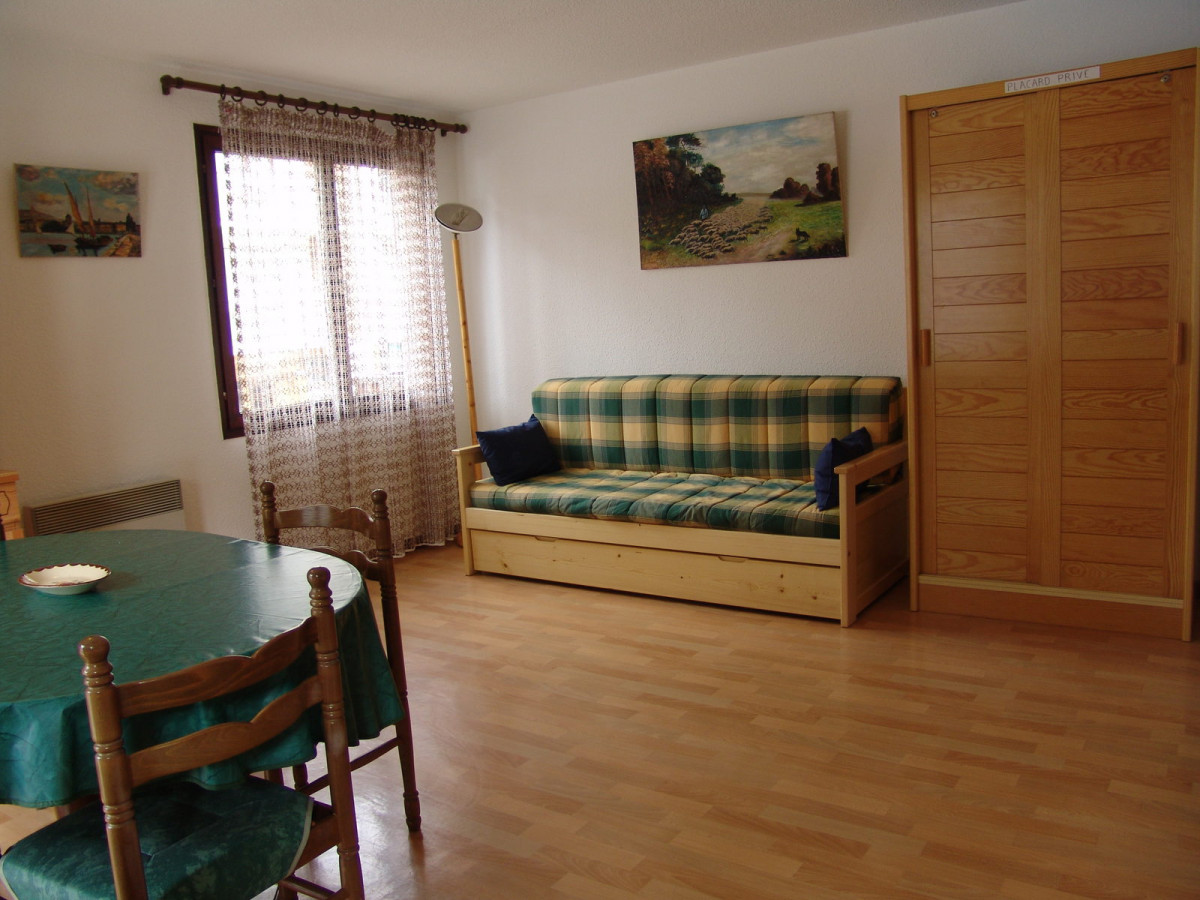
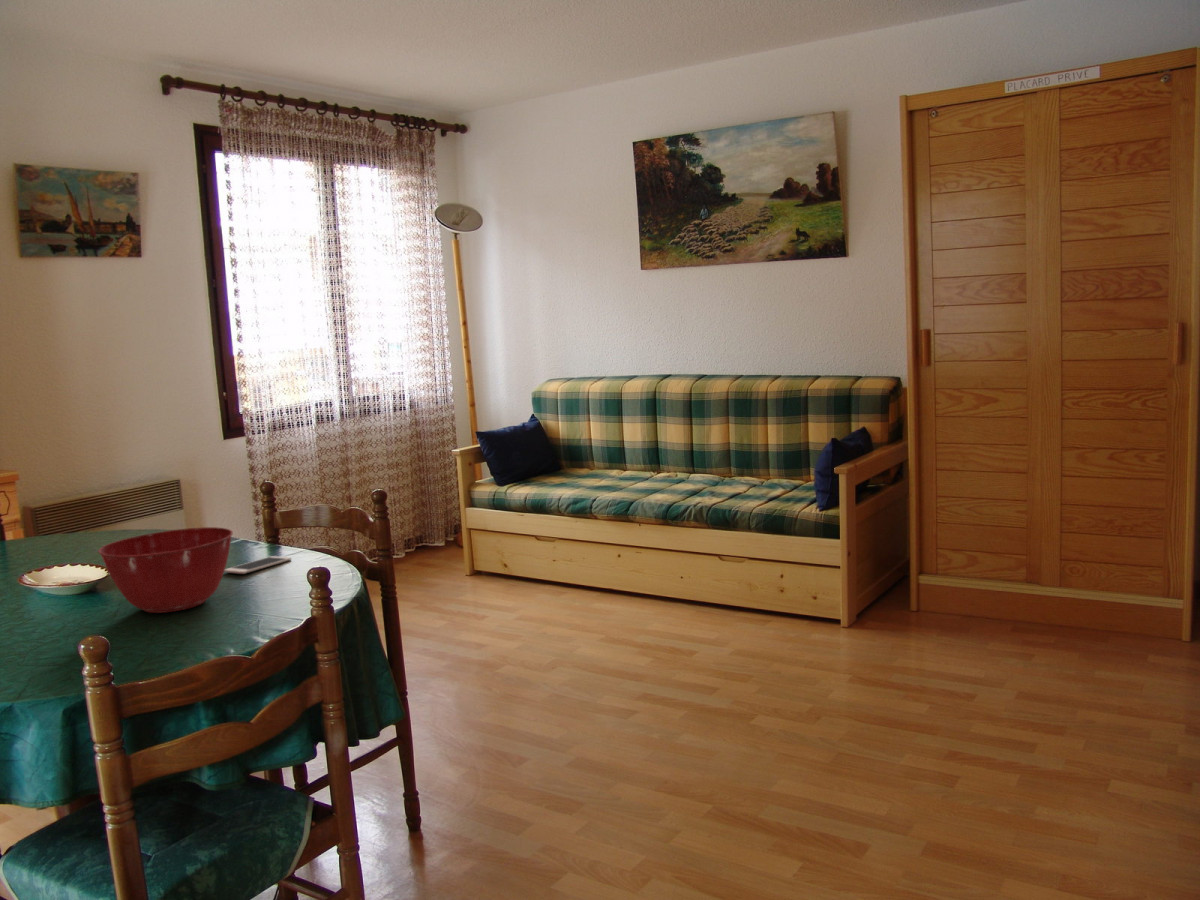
+ mixing bowl [97,526,234,614]
+ cell phone [224,555,292,575]
